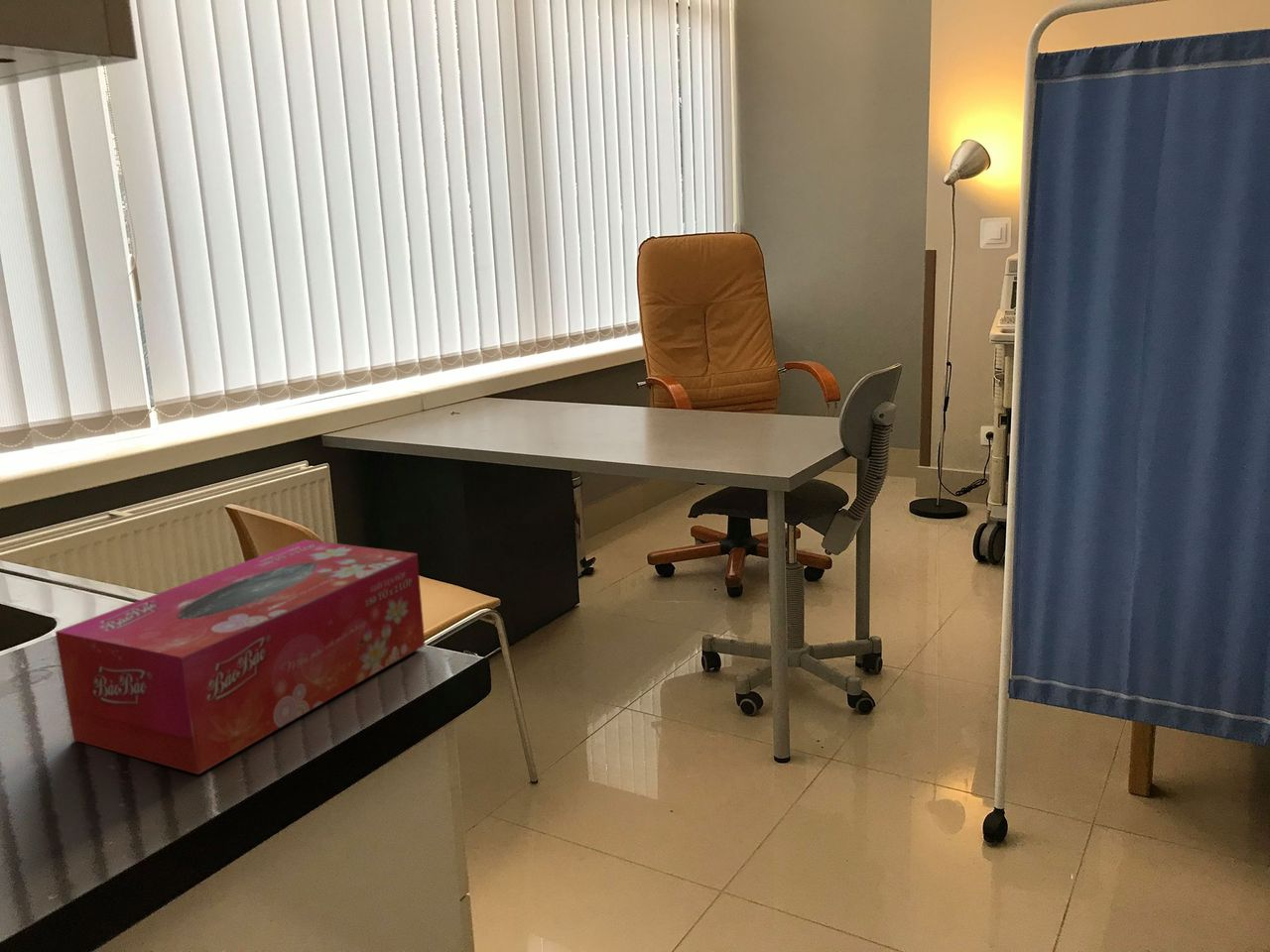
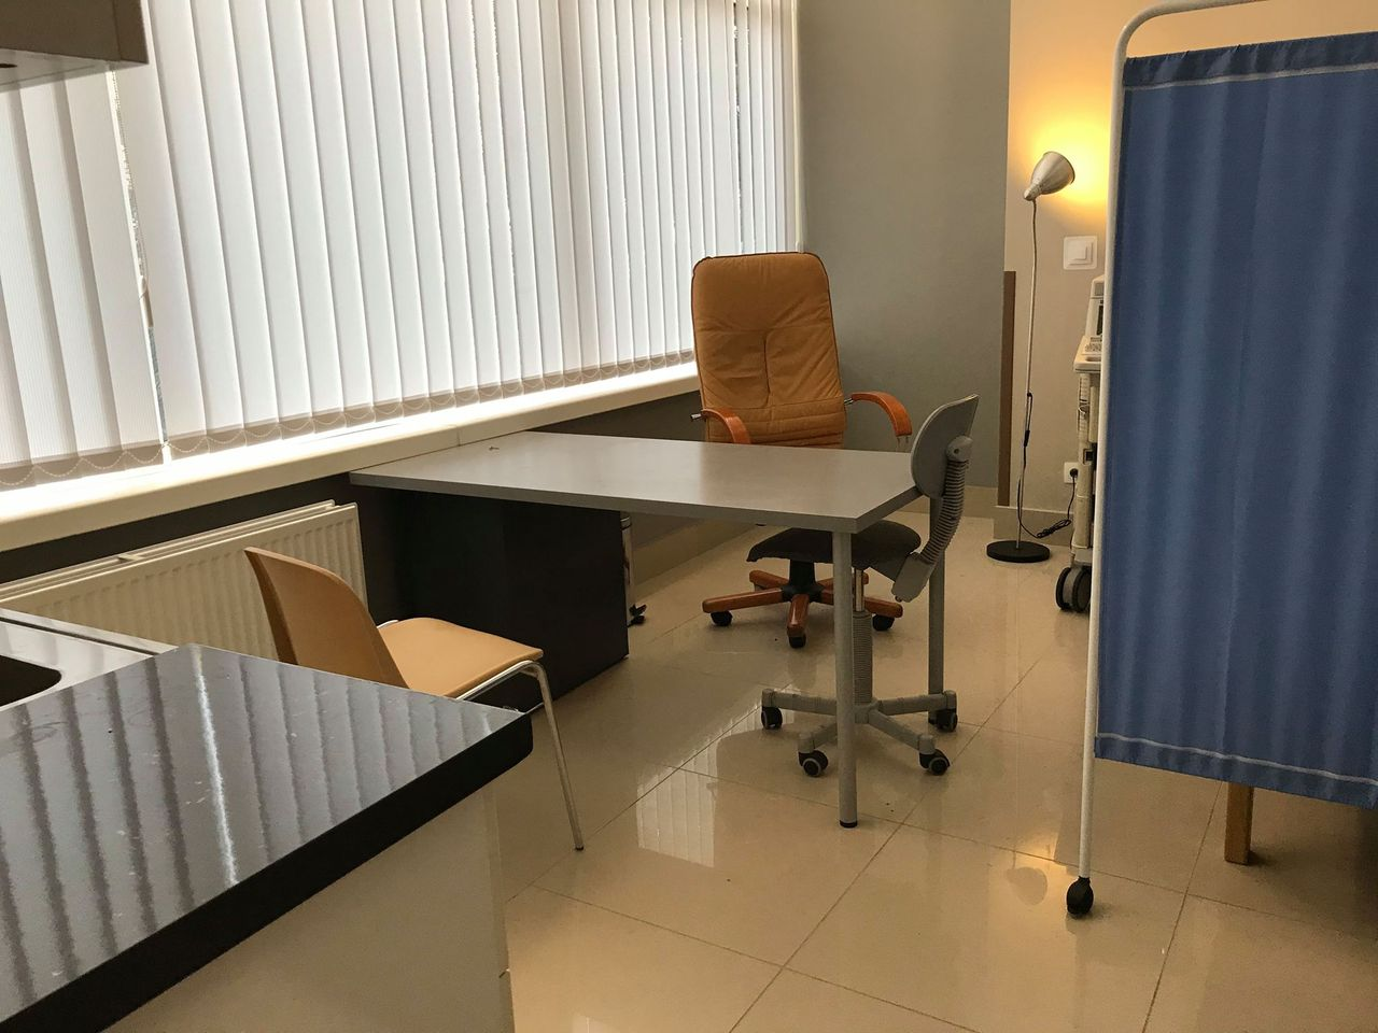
- tissue box [55,538,426,775]
